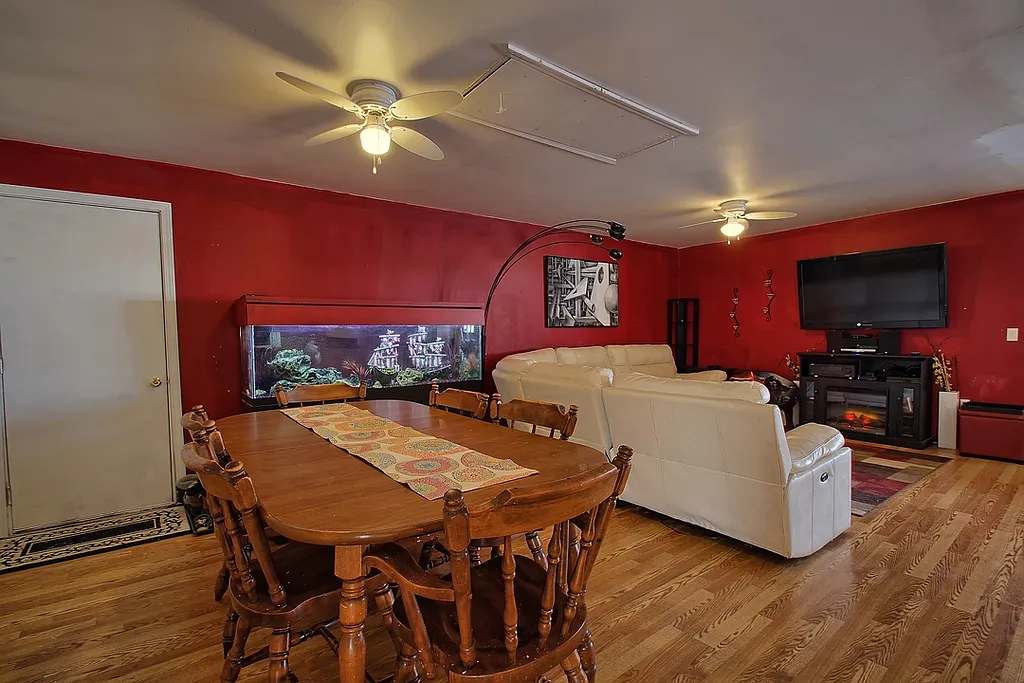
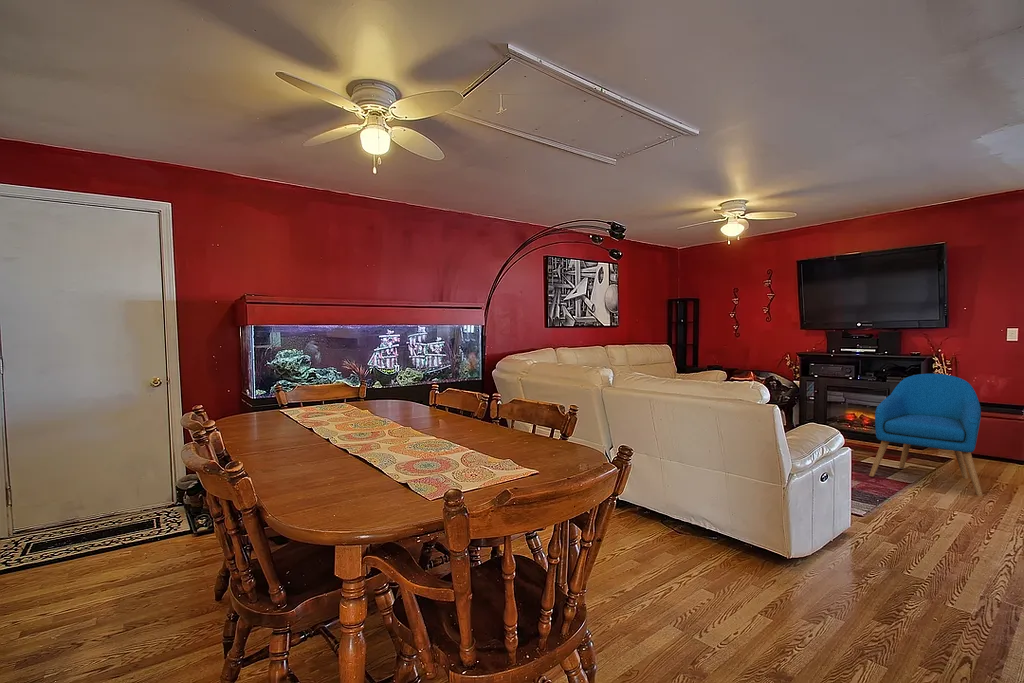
+ armchair [868,373,984,497]
